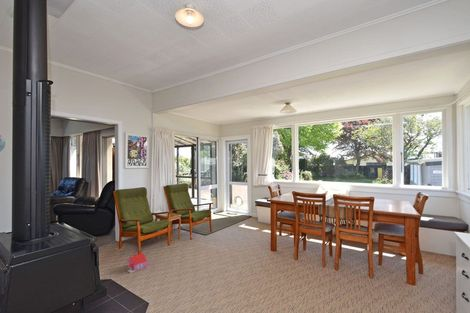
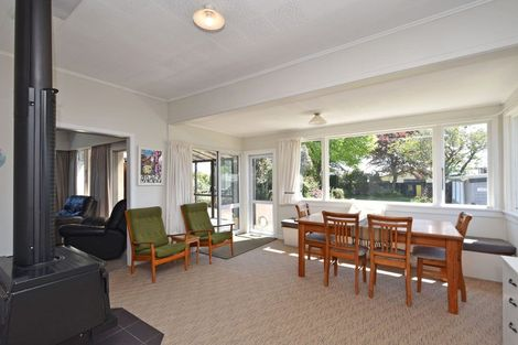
- toy house [126,252,148,274]
